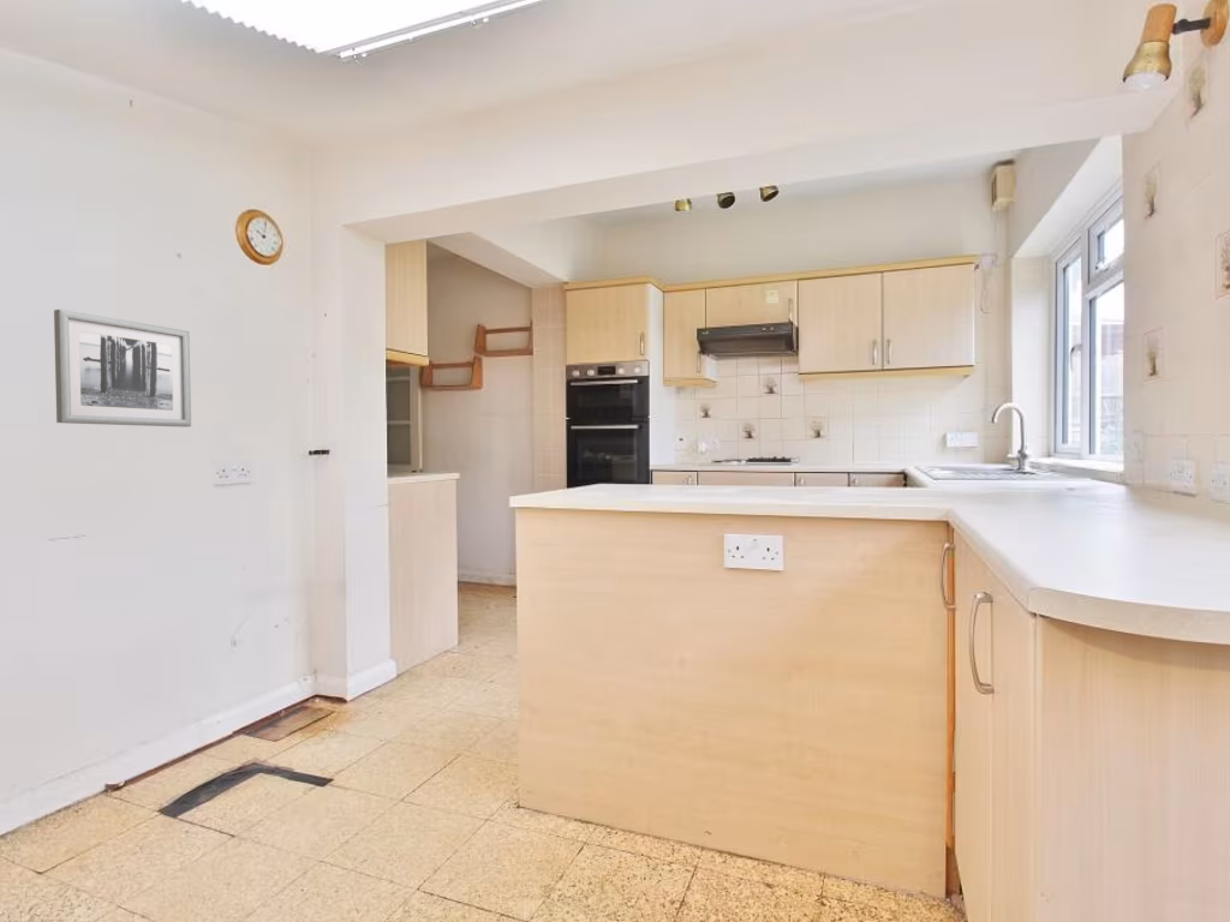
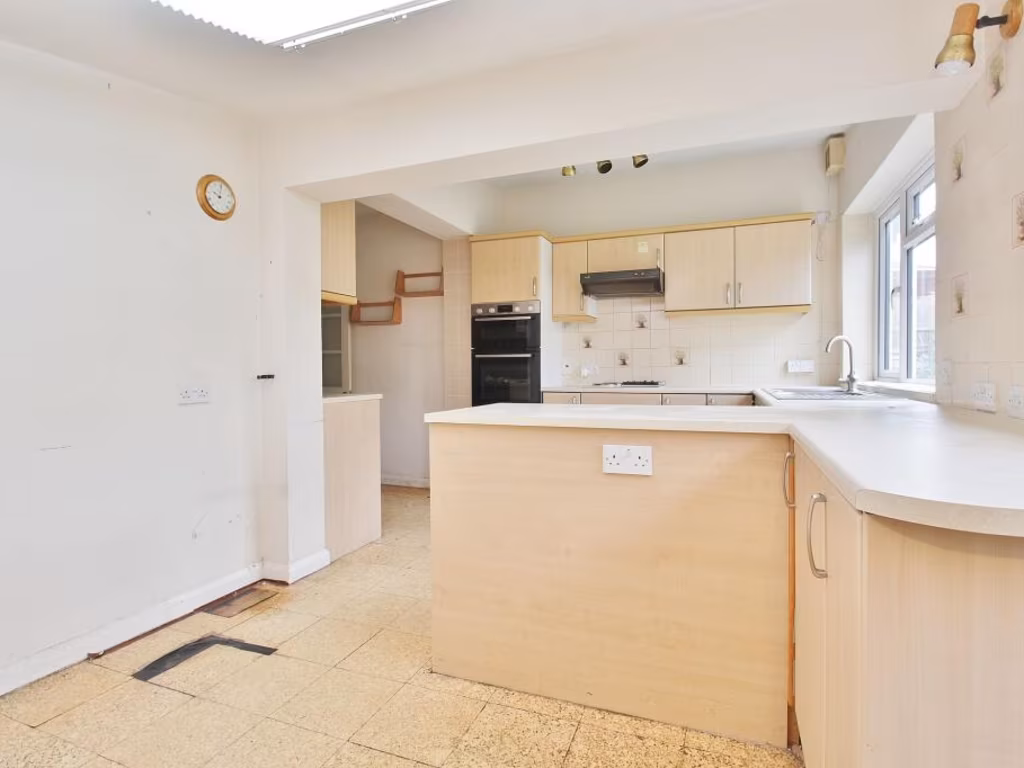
- wall art [53,309,192,429]
